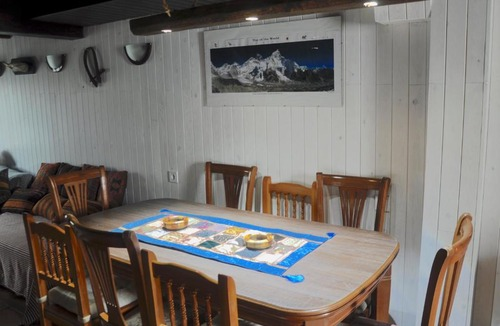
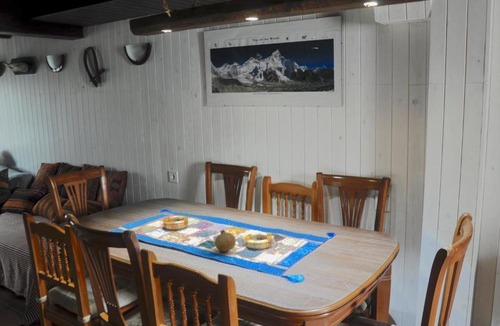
+ fruit [214,229,237,253]
